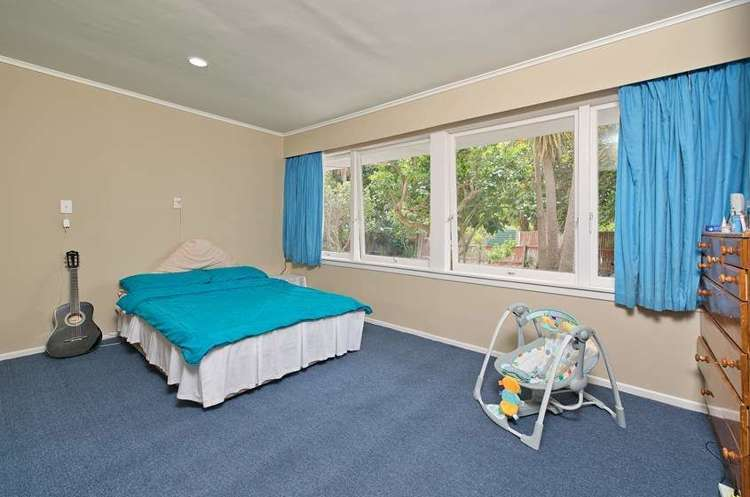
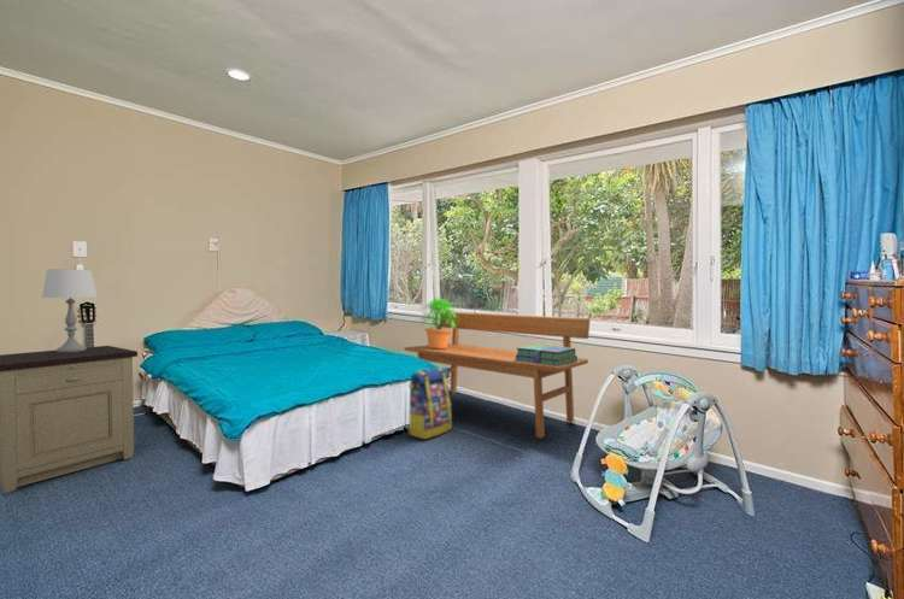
+ potted plant [419,295,459,348]
+ stack of books [515,343,579,366]
+ table lamp [41,268,99,352]
+ backpack [406,366,453,440]
+ bench [403,311,591,440]
+ nightstand [0,345,139,494]
